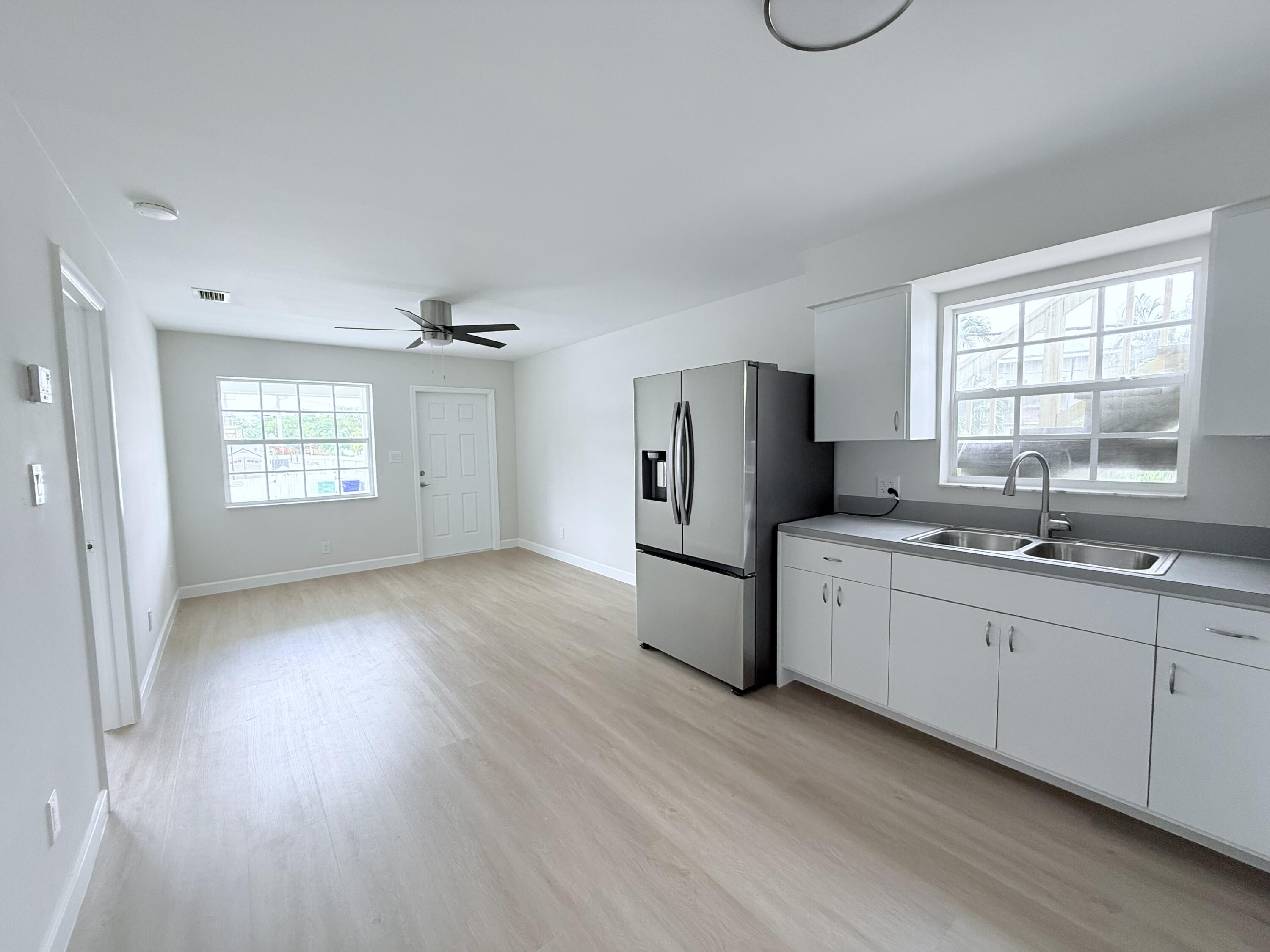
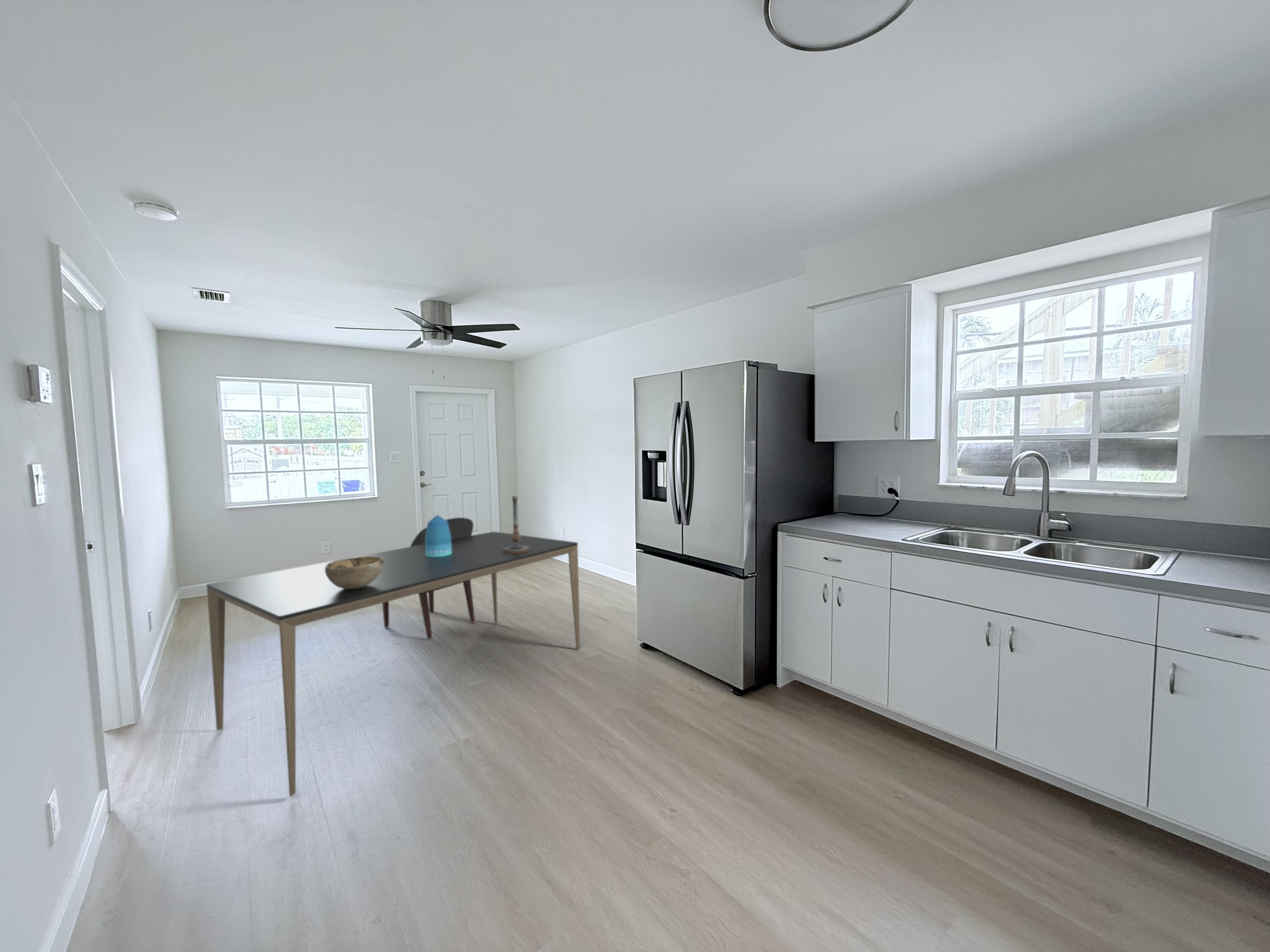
+ candlestick [502,495,531,553]
+ dining table [206,531,580,797]
+ decorative bowl [325,556,384,589]
+ chair [382,517,475,640]
+ vase [425,515,452,556]
